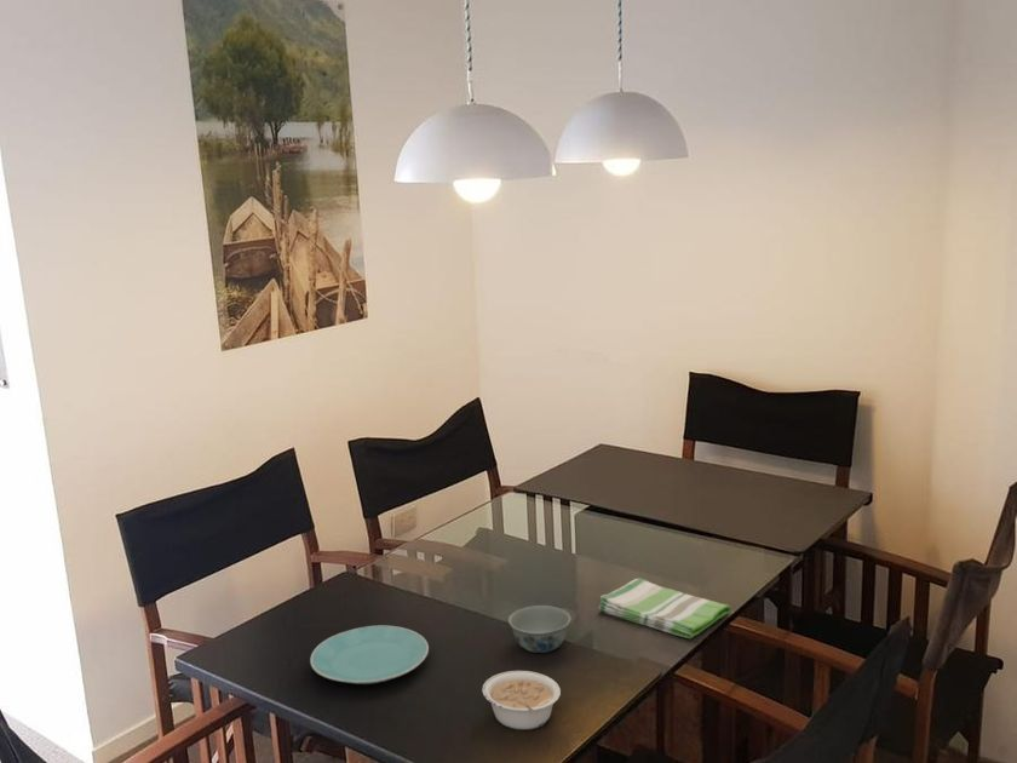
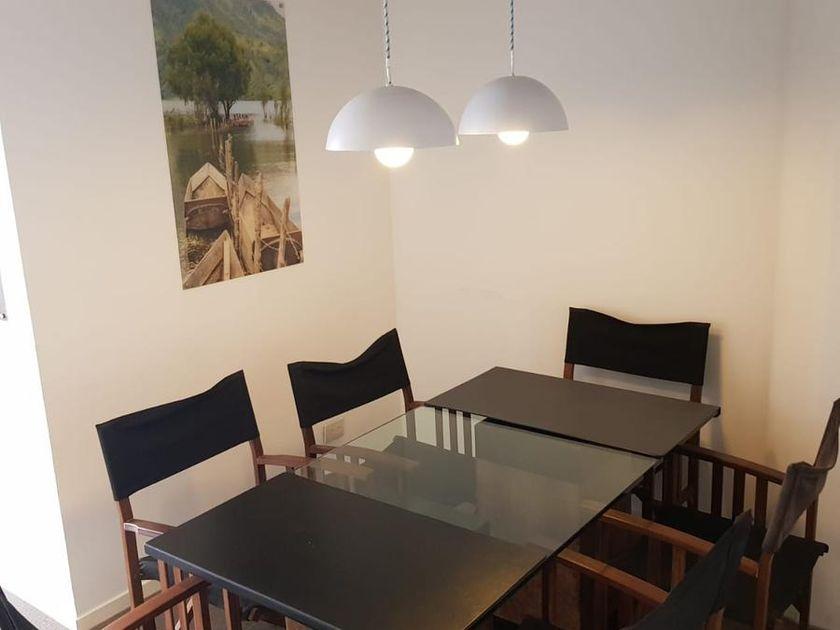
- dish towel [597,576,732,639]
- plate [309,625,430,685]
- legume [481,670,562,730]
- bowl [507,604,571,654]
